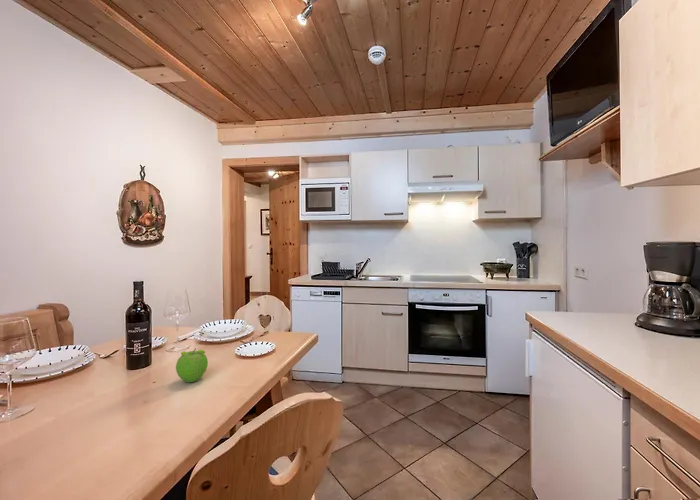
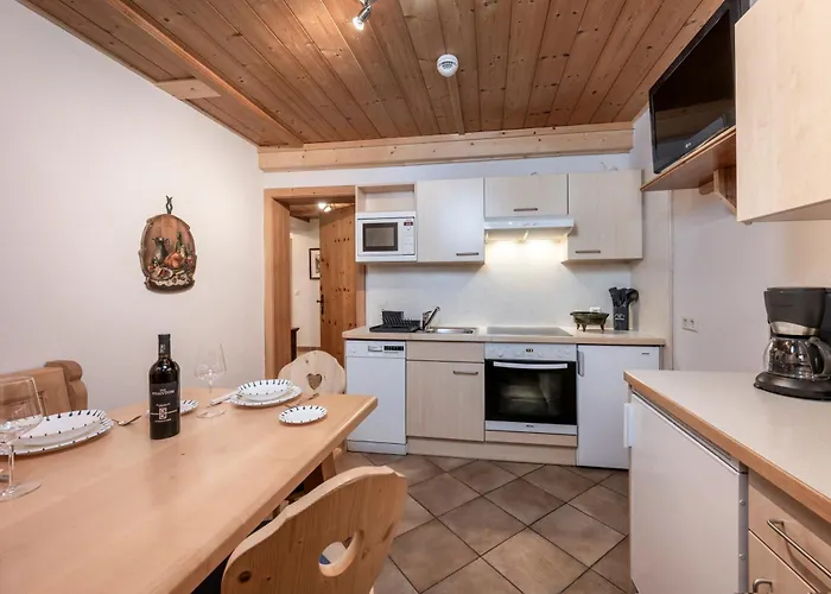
- fruit [175,347,209,383]
